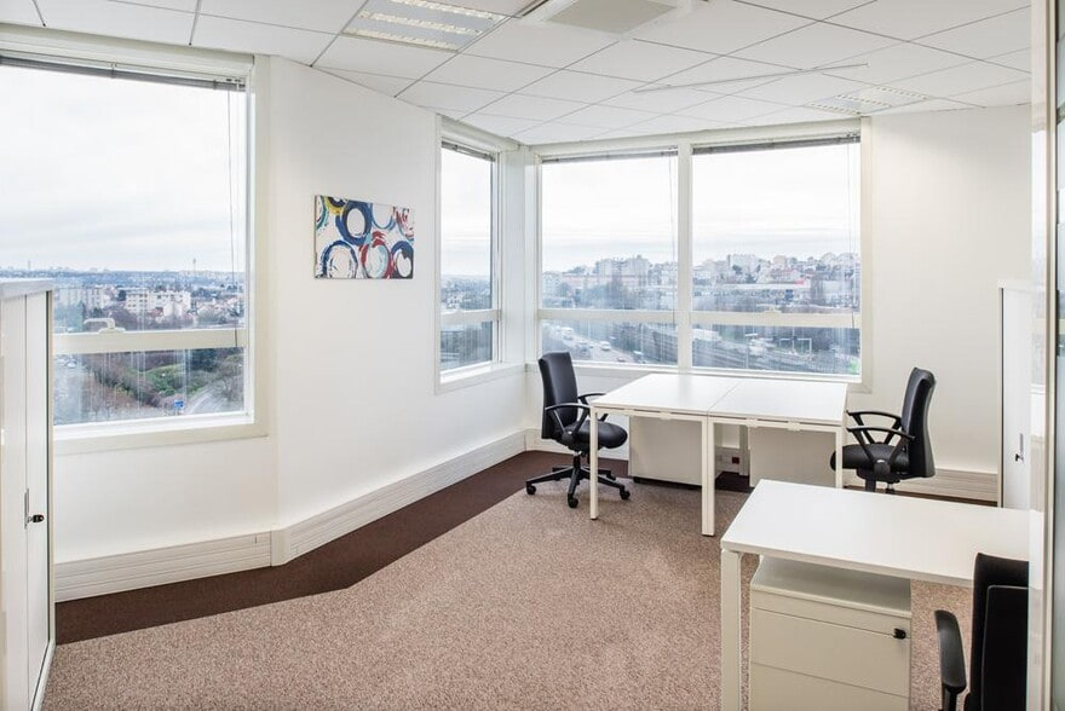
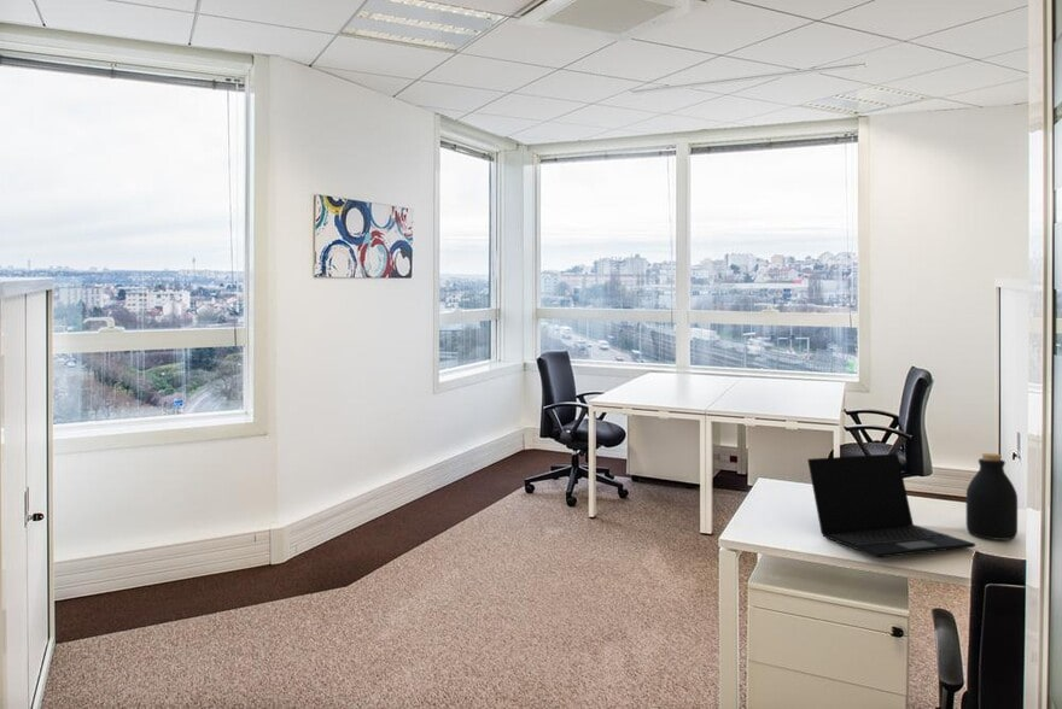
+ laptop [806,452,976,558]
+ bottle [965,452,1019,541]
